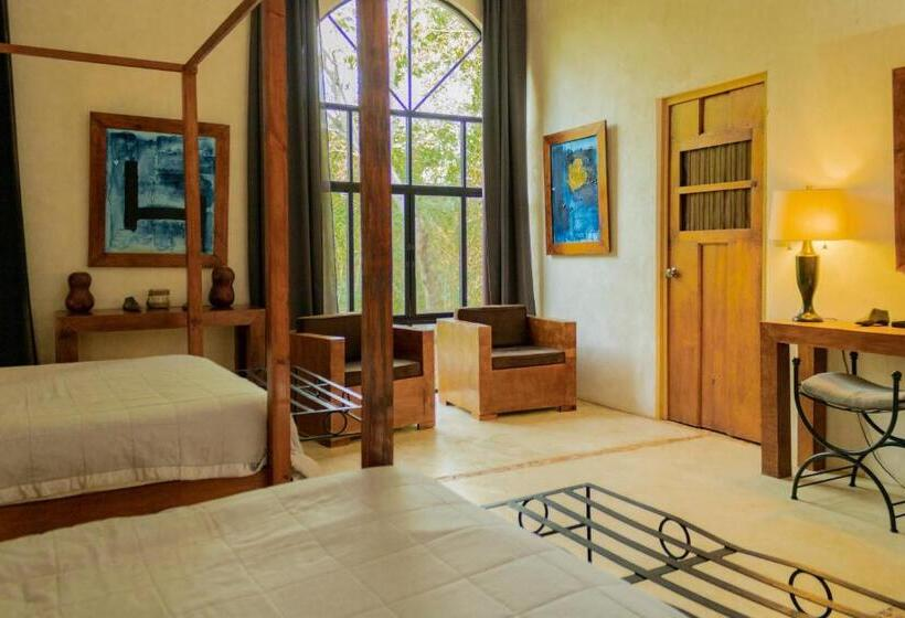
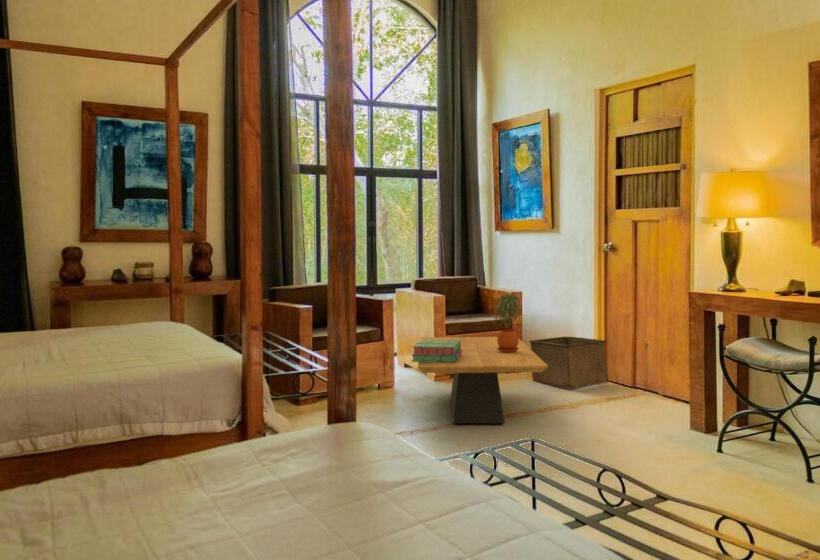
+ potted plant [493,294,521,353]
+ storage bin [528,336,609,390]
+ coffee table [417,336,548,424]
+ stack of books [410,340,462,363]
